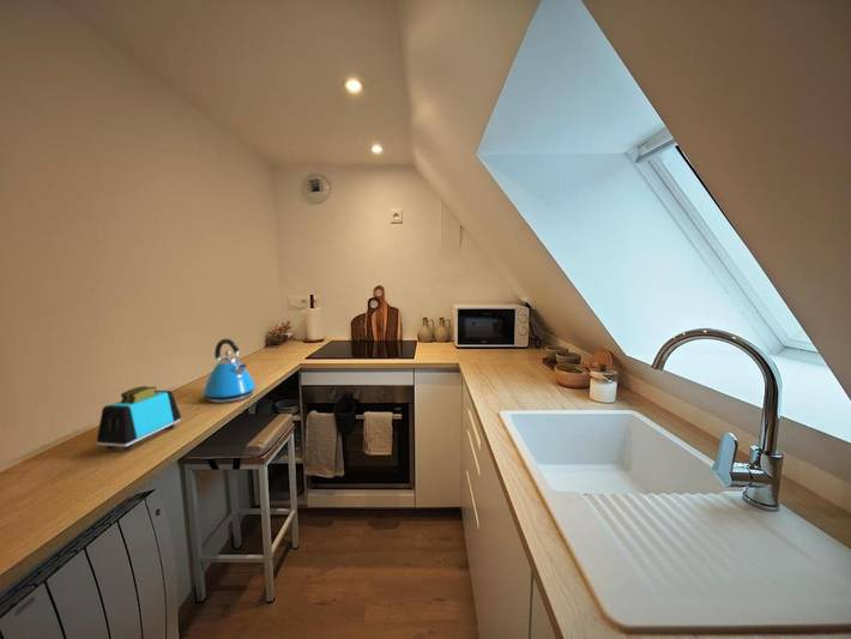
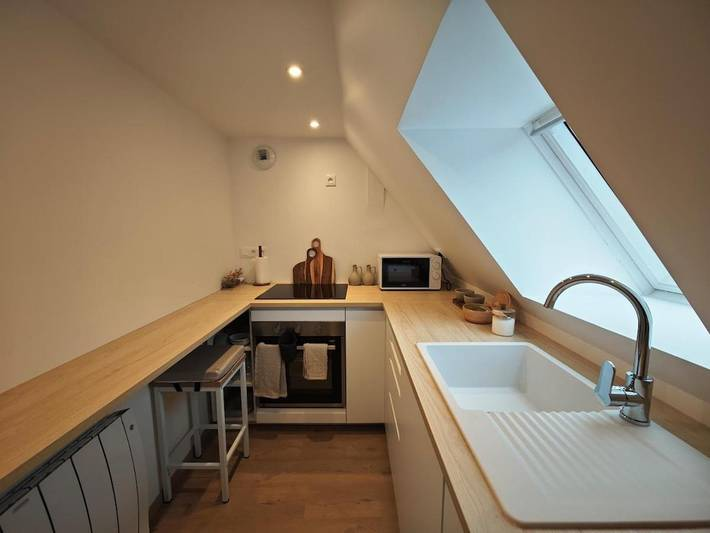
- kettle [201,338,256,404]
- toaster [96,385,182,451]
